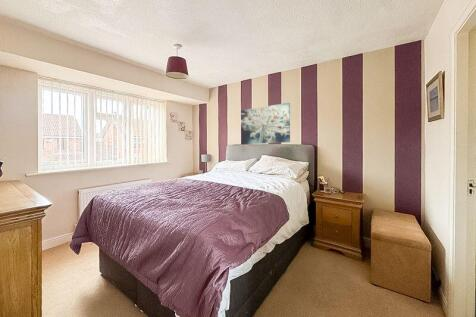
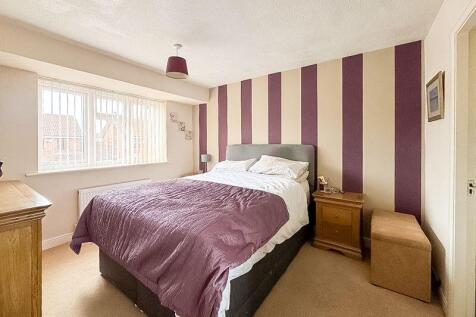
- wall art [240,102,291,145]
